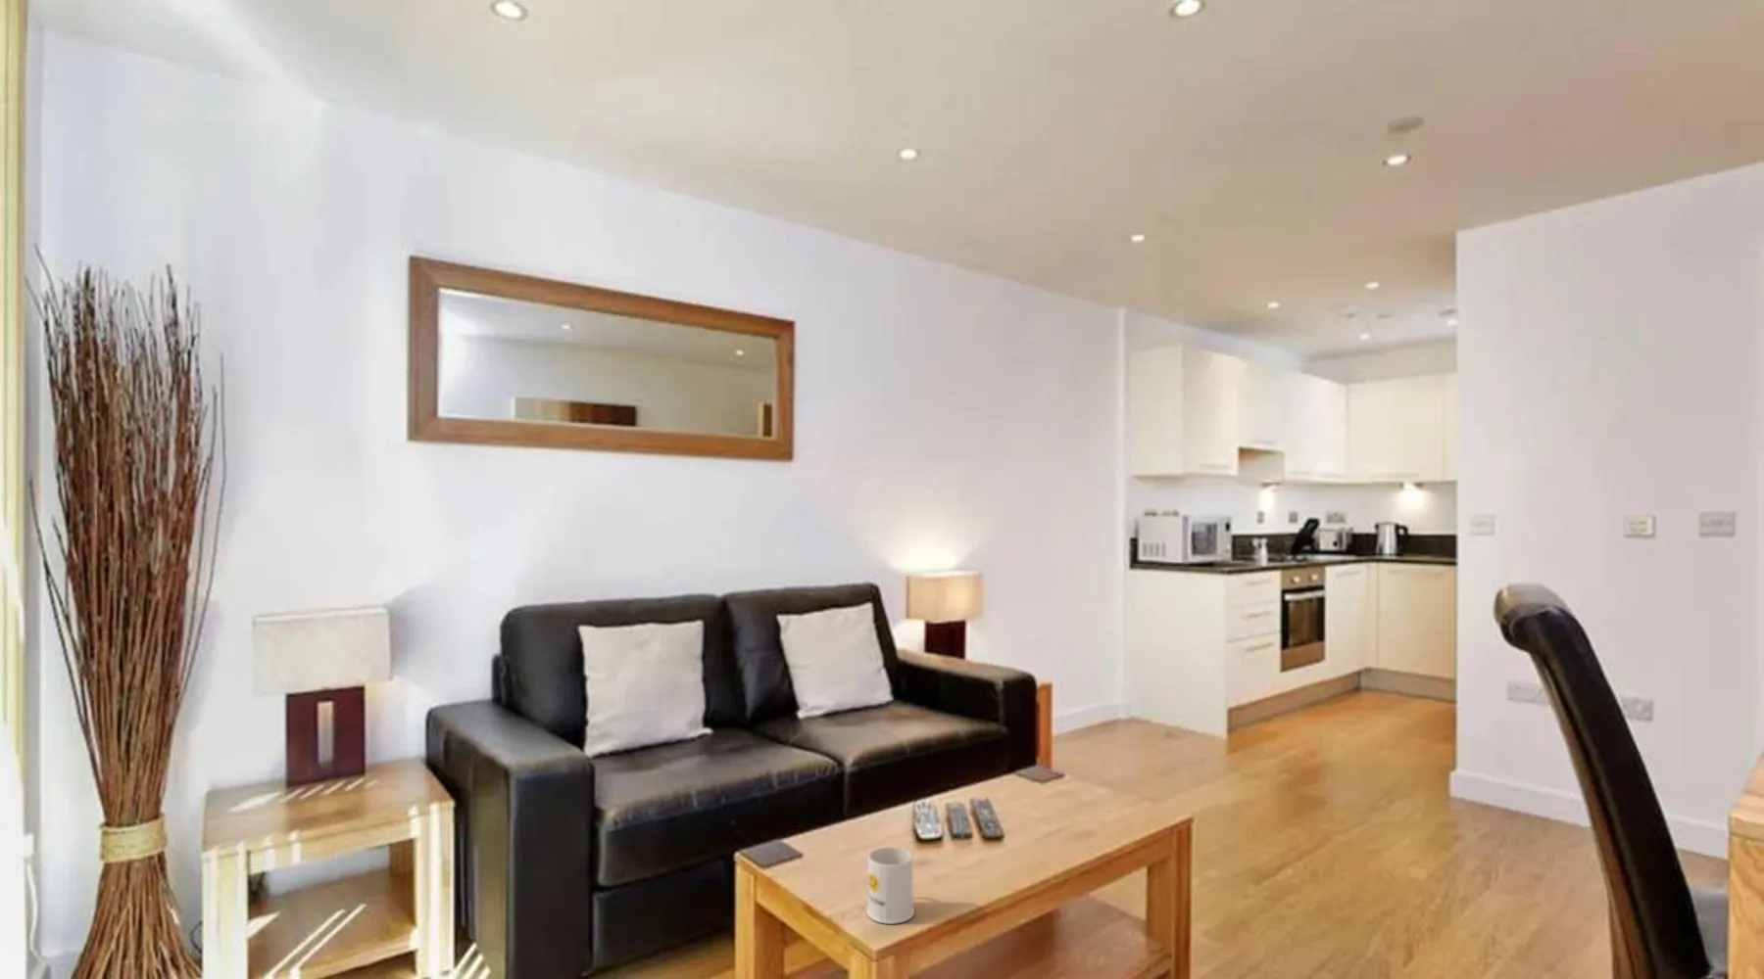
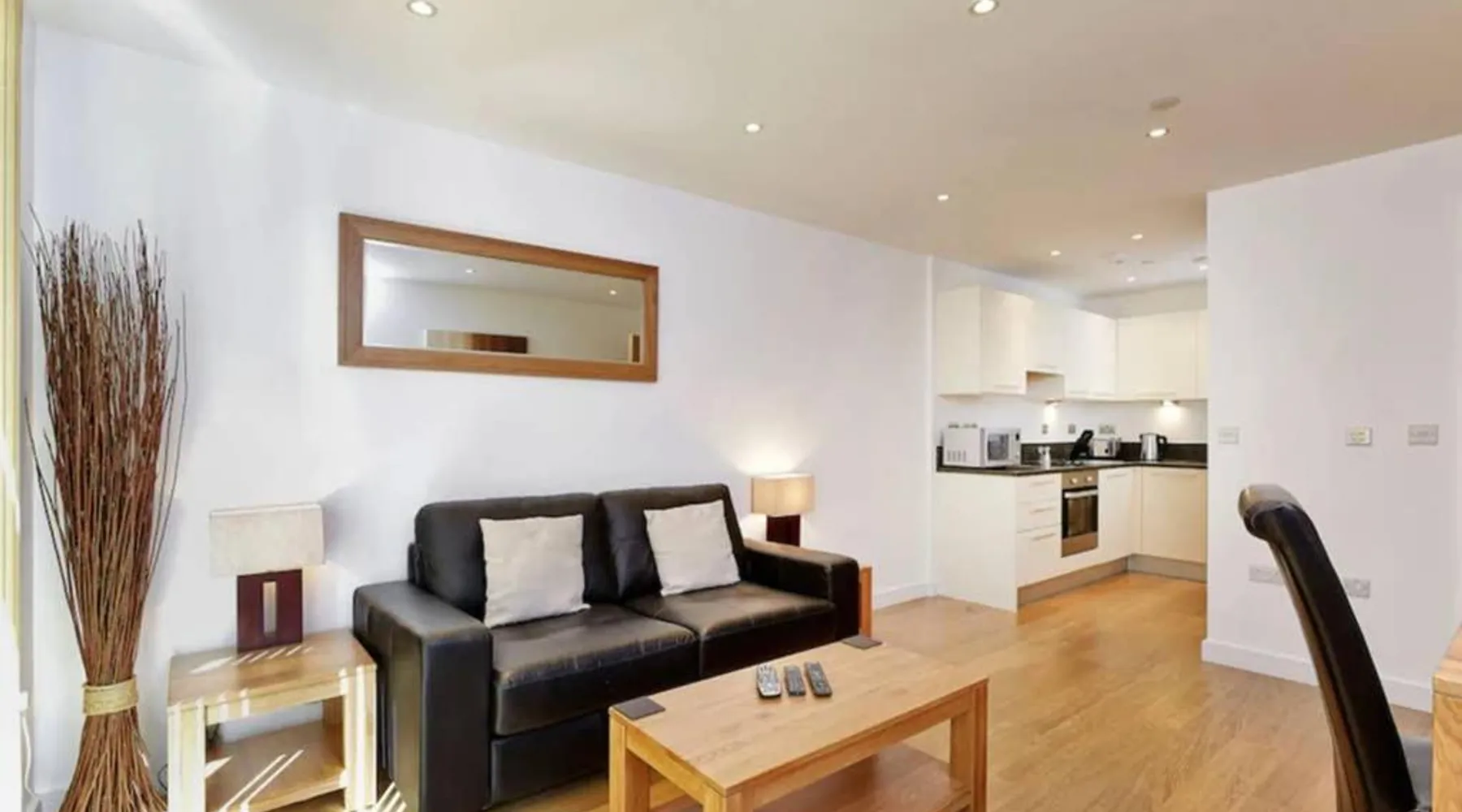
- mug [865,846,916,925]
